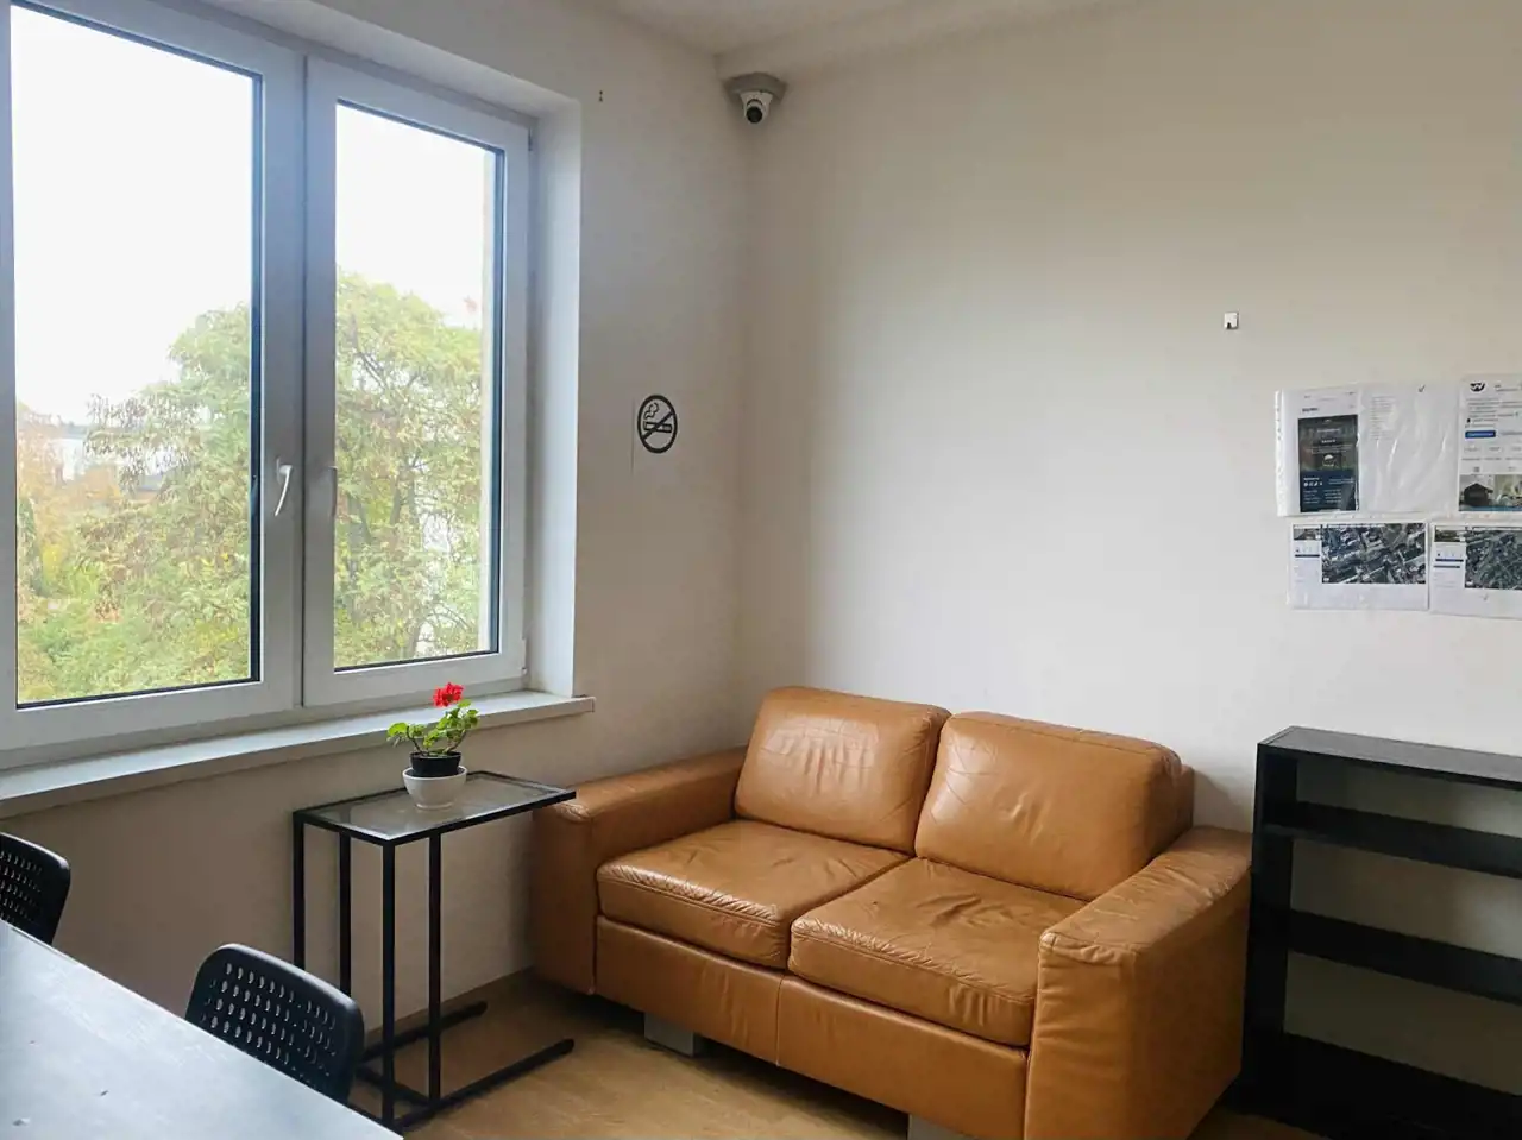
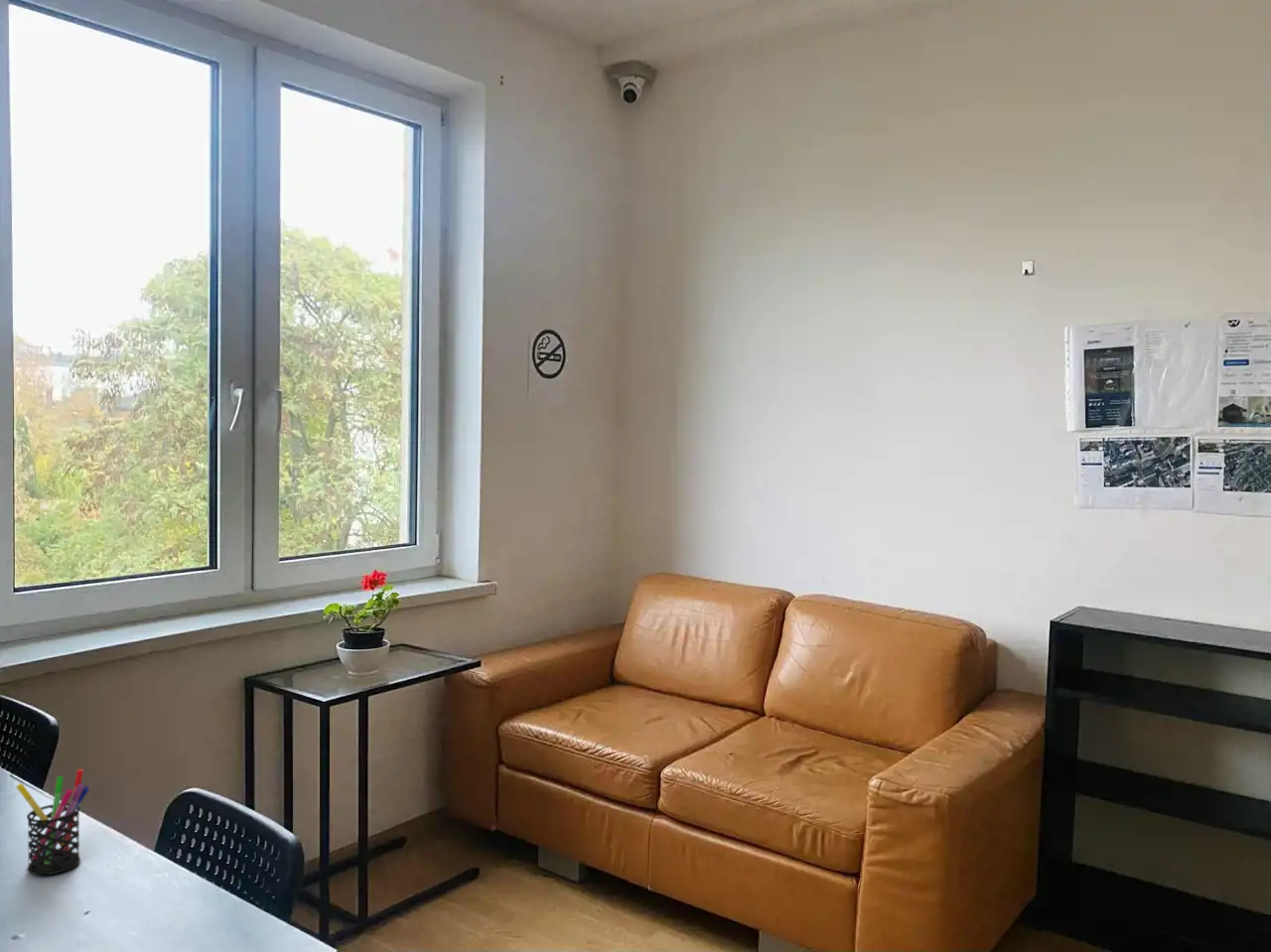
+ pen holder [16,768,90,876]
